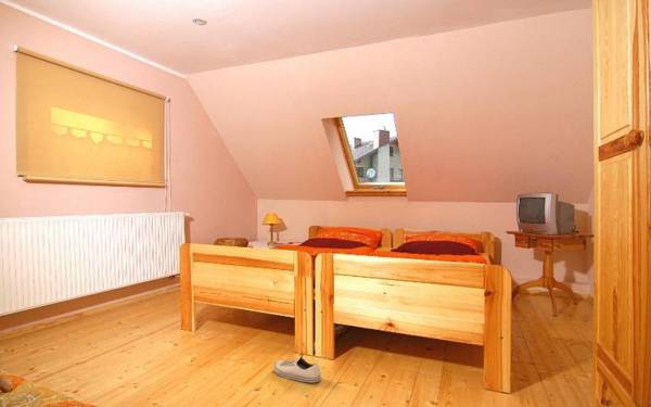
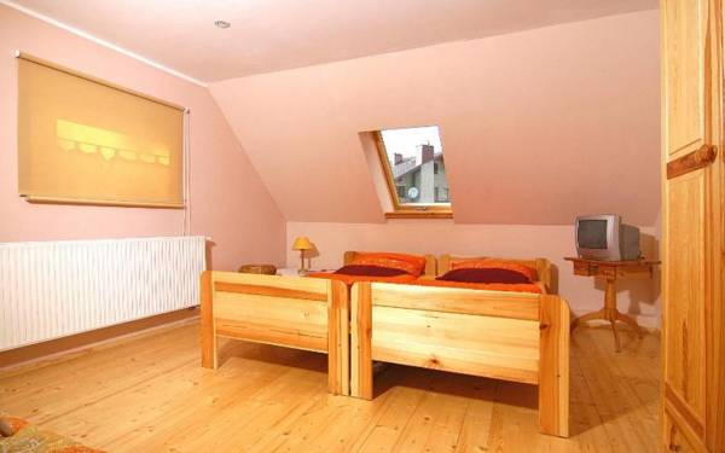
- shoe [273,354,322,383]
